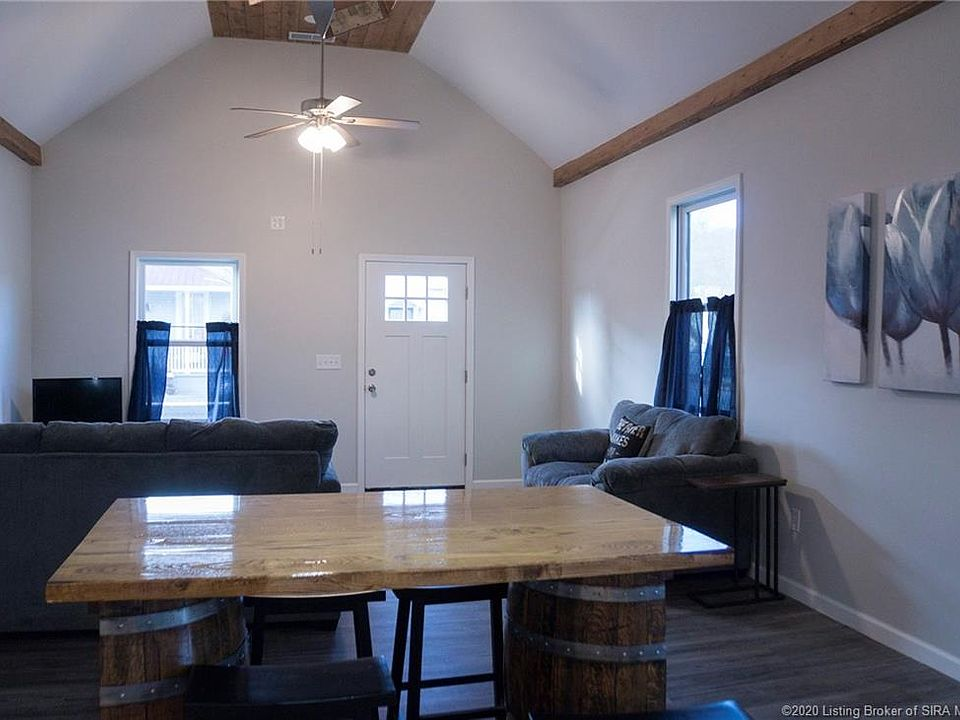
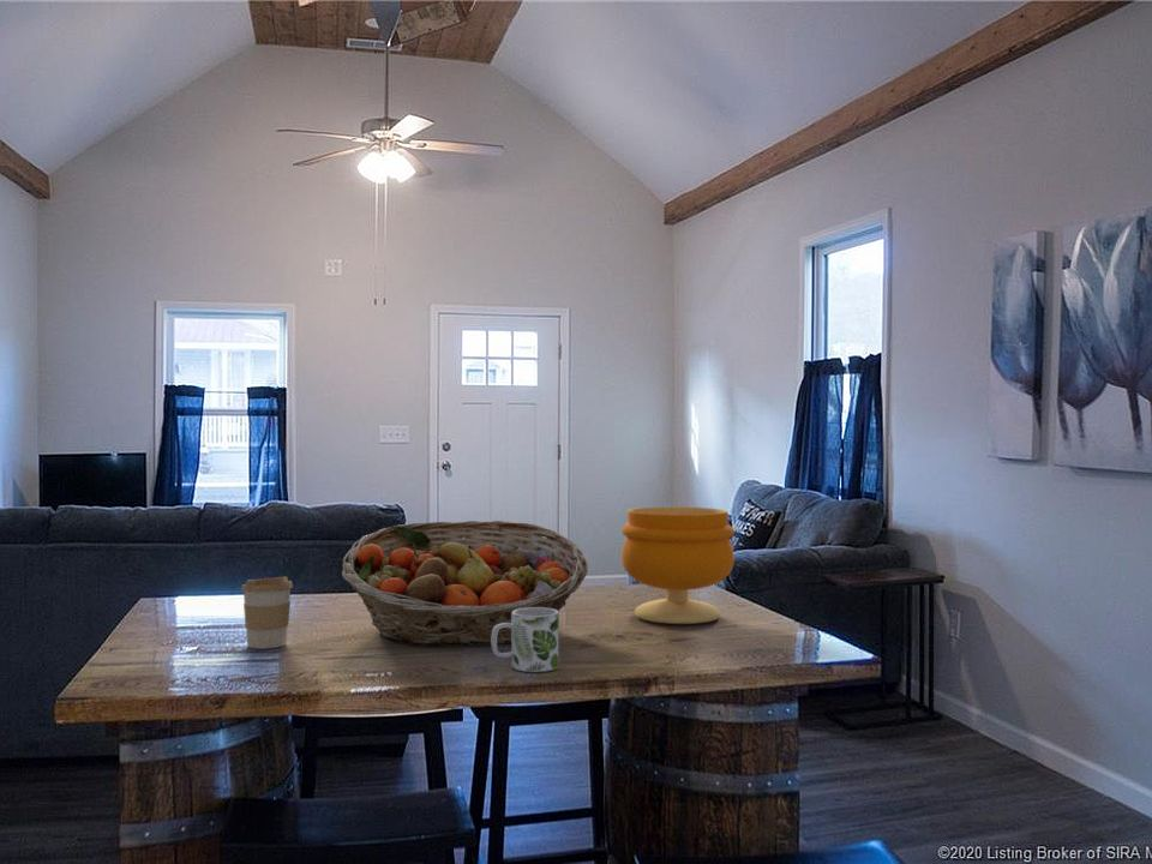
+ fruit basket [341,520,589,647]
+ footed bowl [620,505,736,625]
+ mug [490,607,560,673]
+ coffee cup [240,576,294,650]
